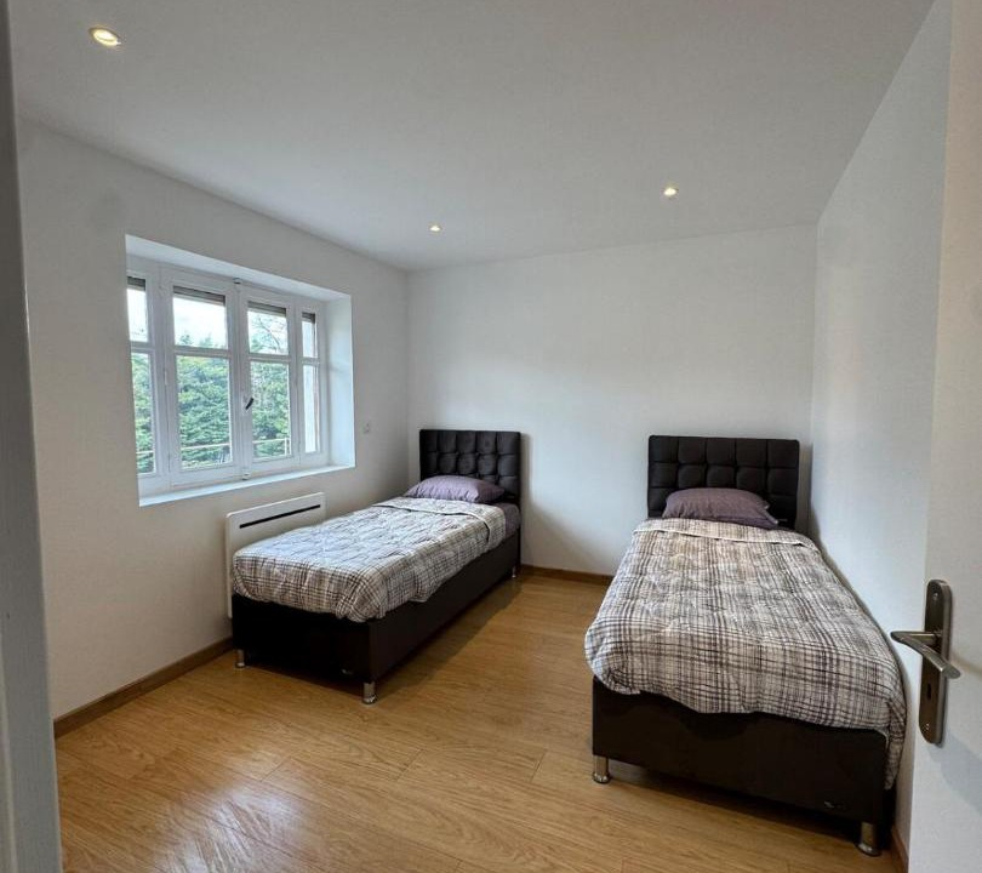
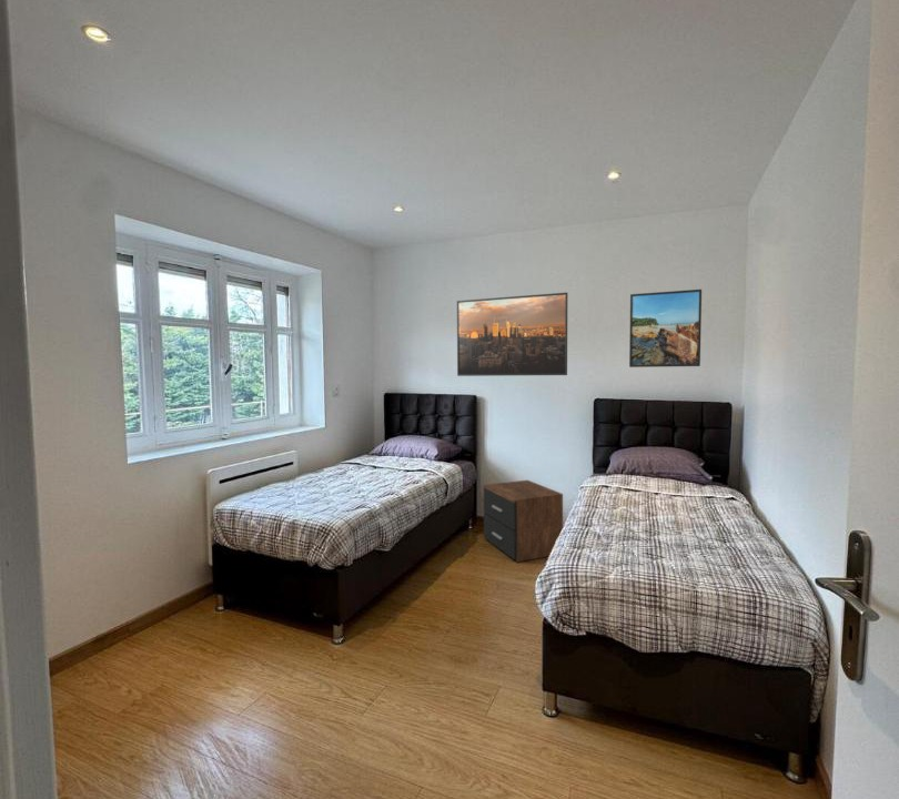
+ nightstand [483,479,564,563]
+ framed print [456,292,568,377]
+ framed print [628,289,703,368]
